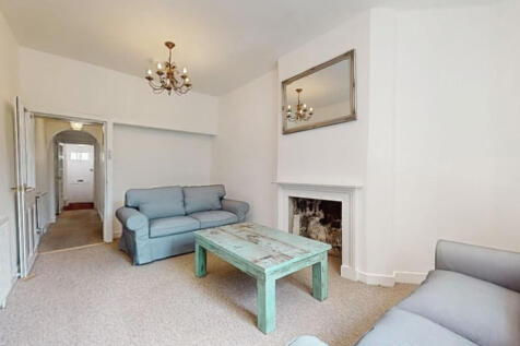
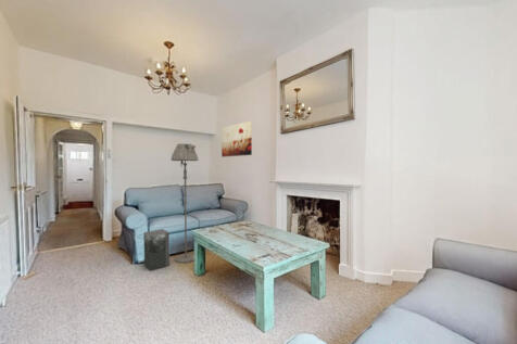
+ floor lamp [171,142,200,265]
+ wall art [220,120,253,157]
+ speaker [142,228,171,272]
